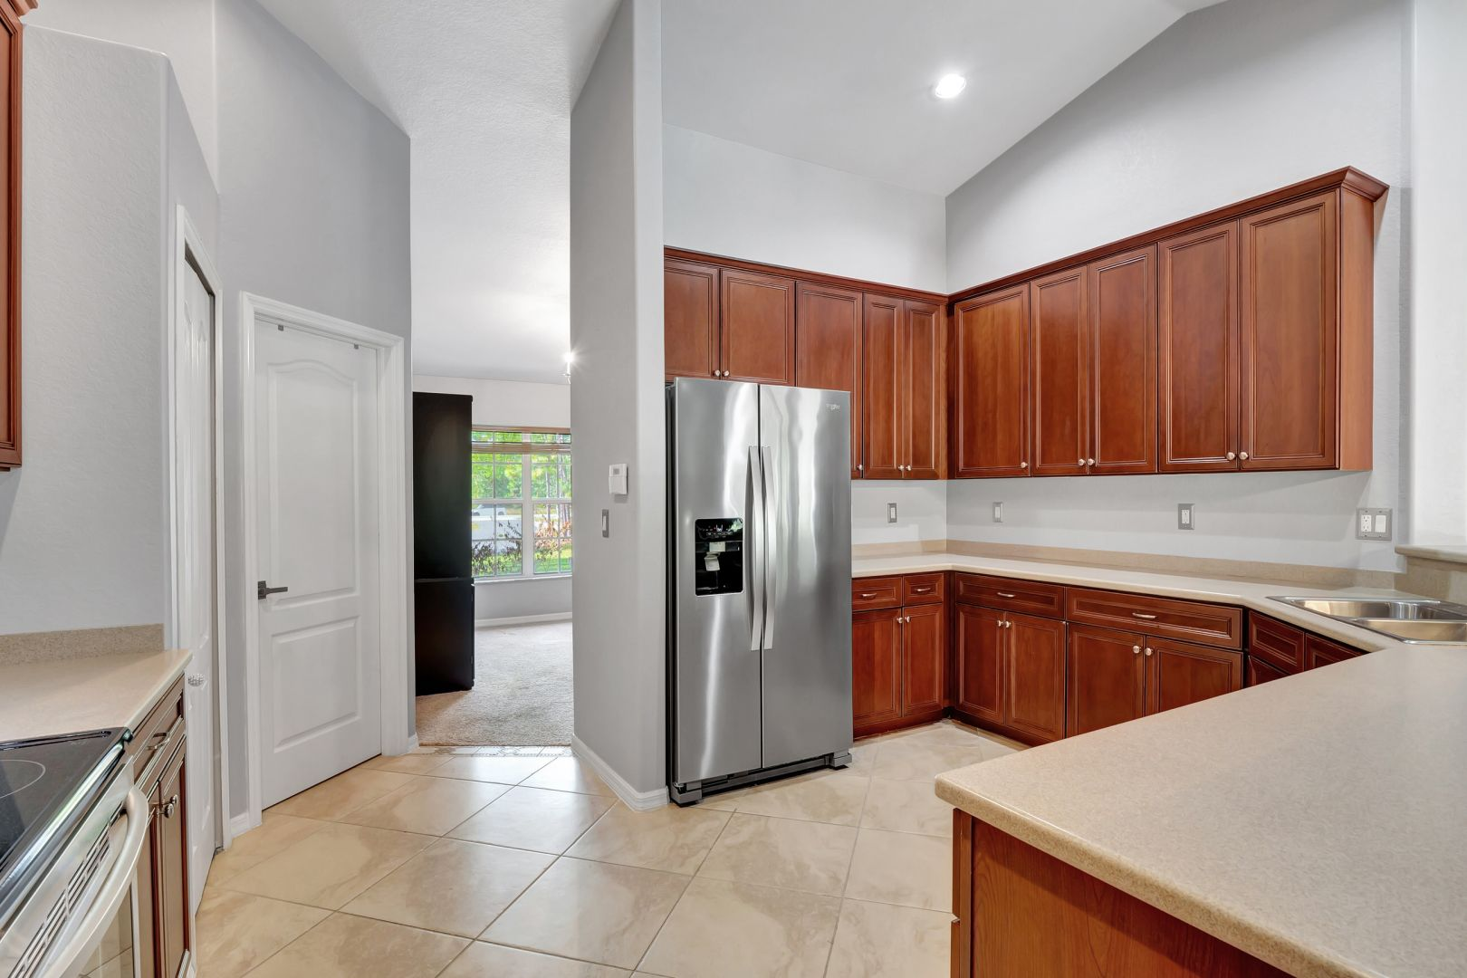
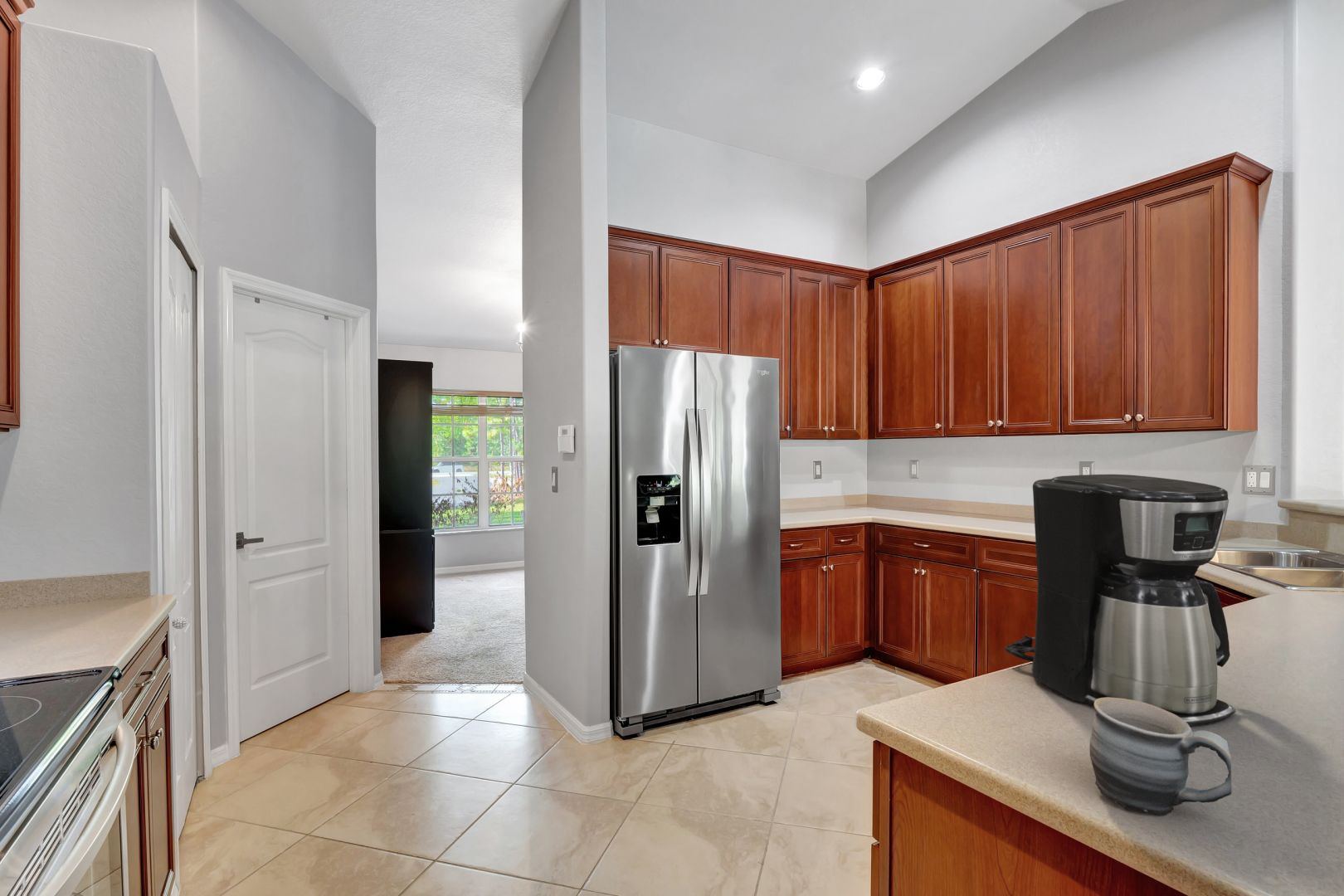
+ coffee maker [1005,474,1236,727]
+ mug [1088,697,1233,816]
